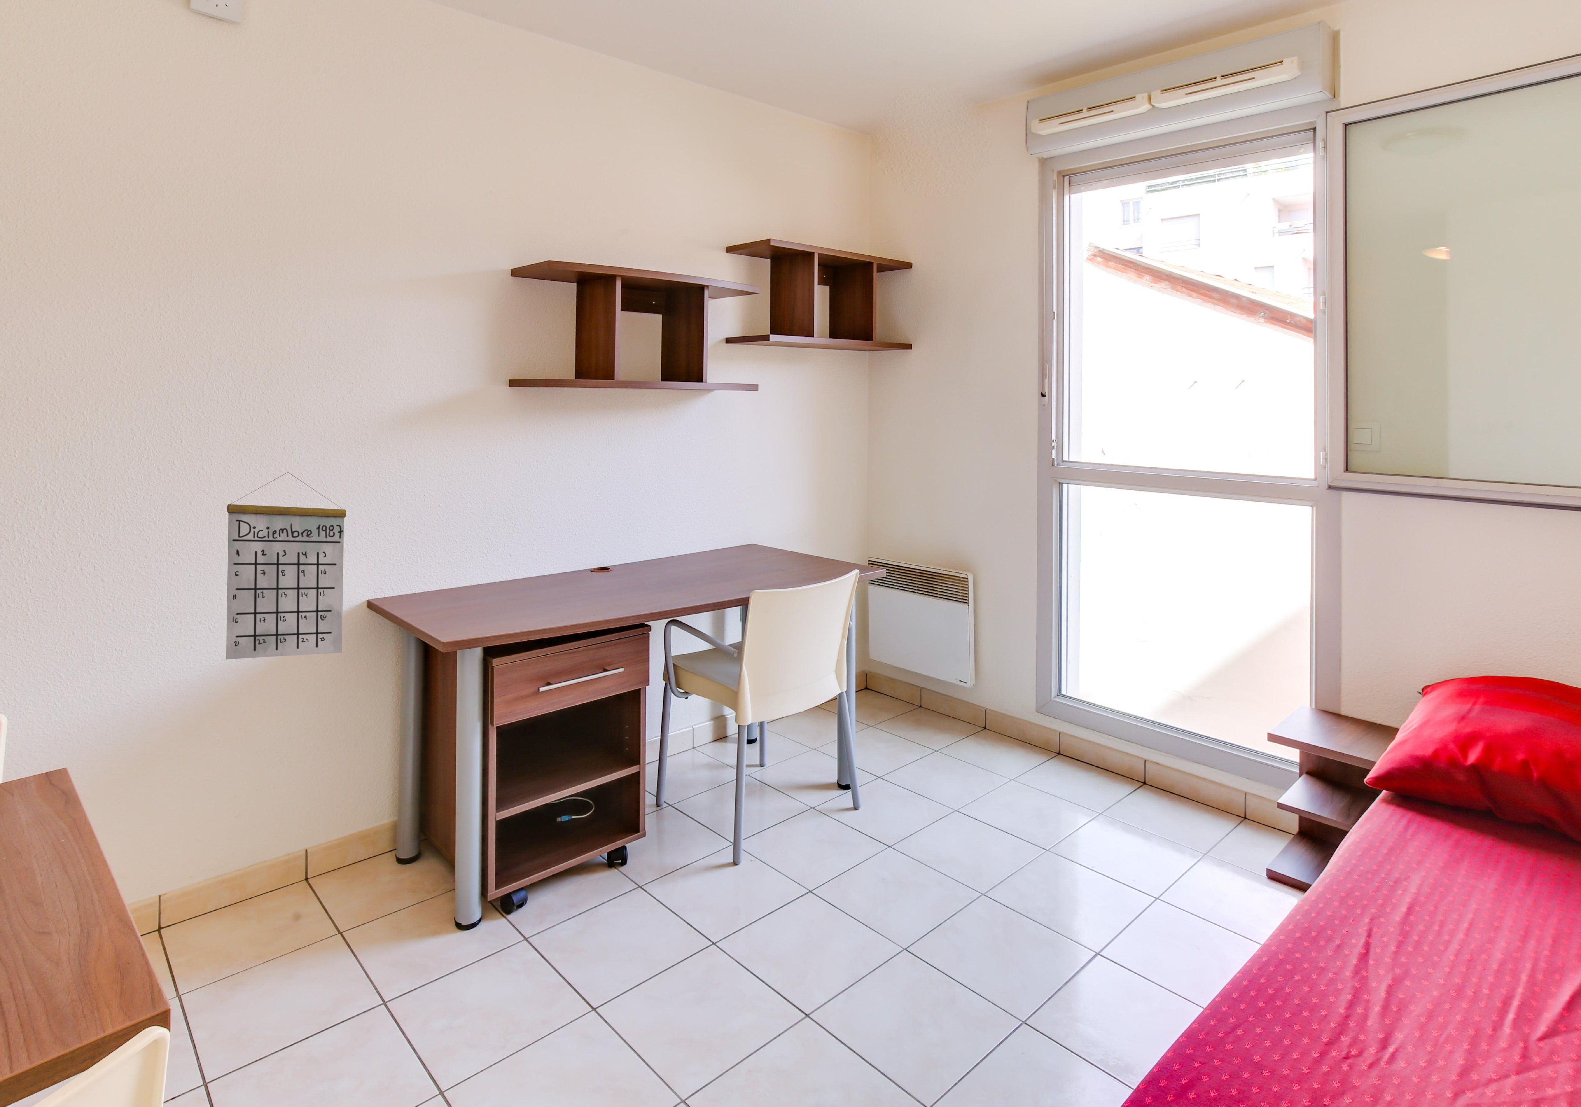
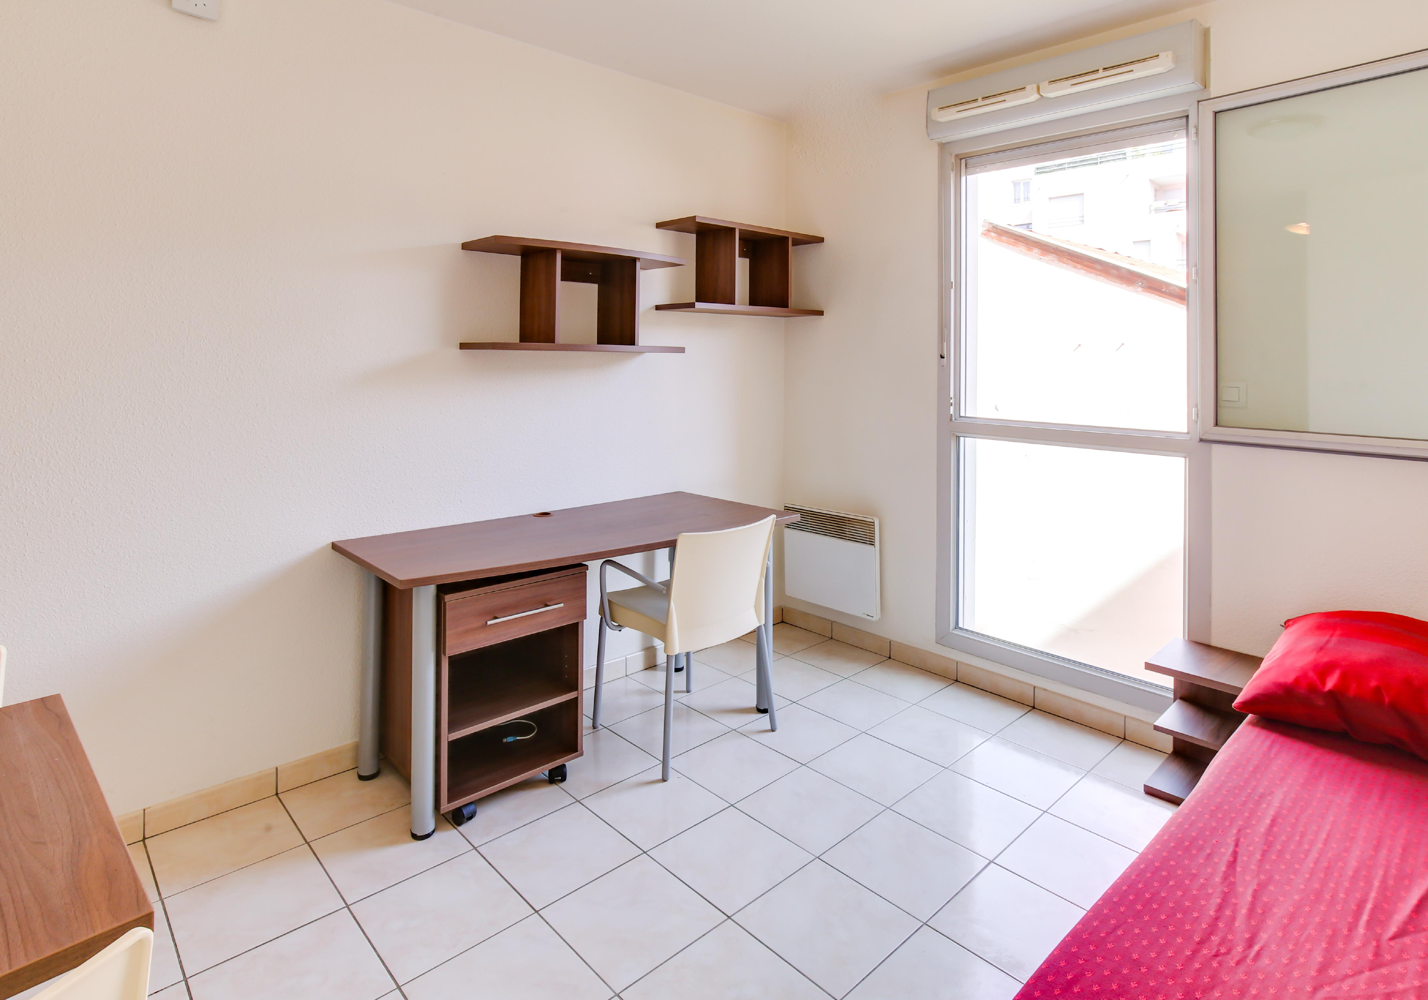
- calendar [226,472,347,659]
